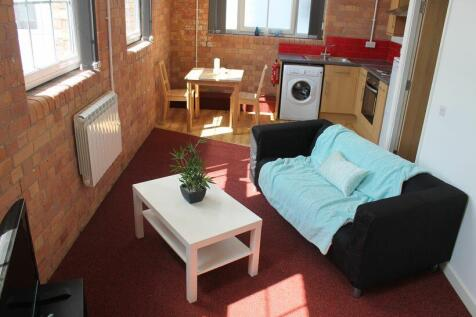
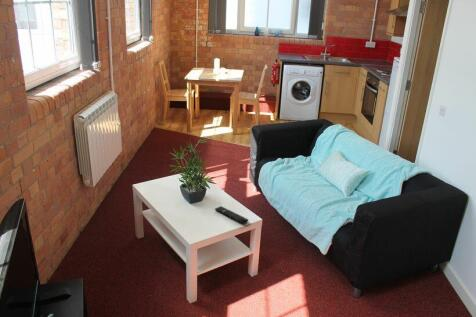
+ remote control [214,205,249,225]
